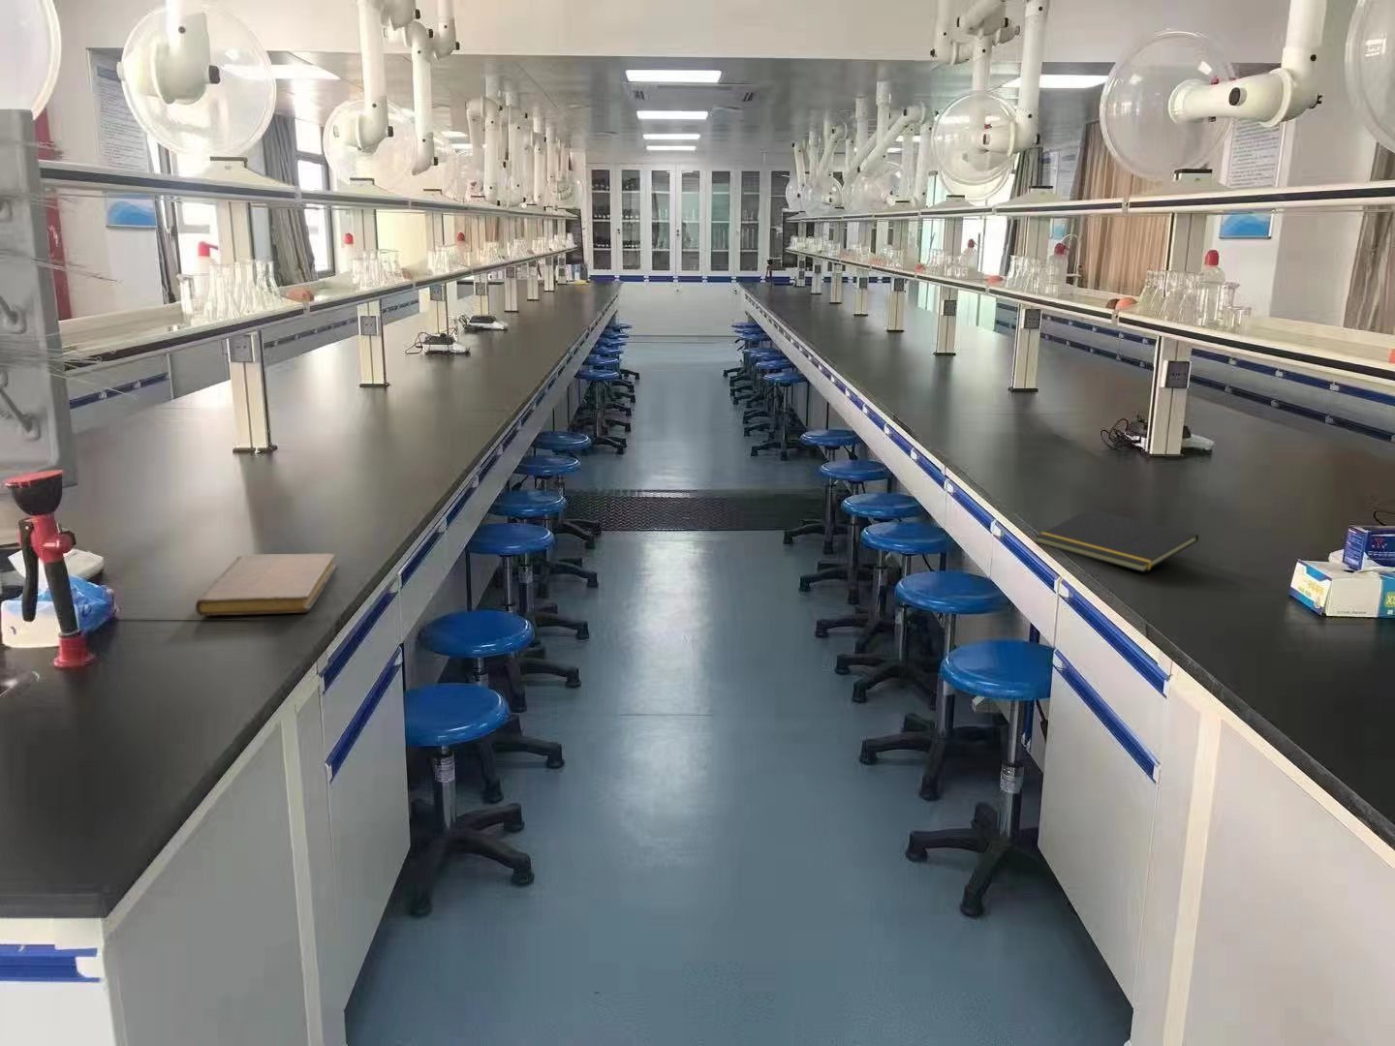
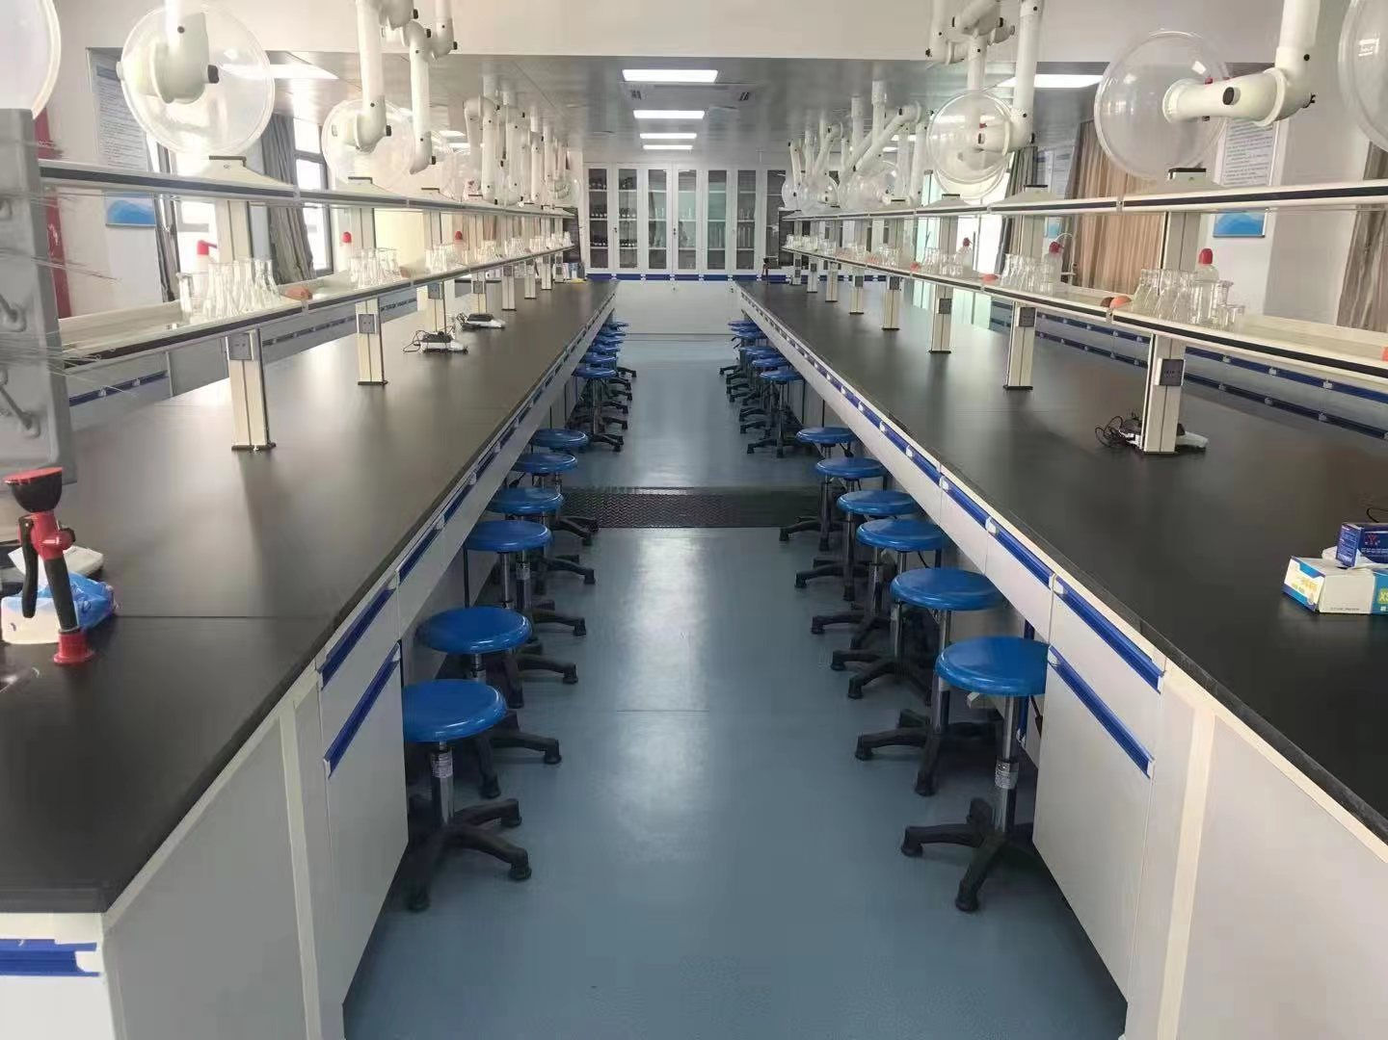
- notepad [1035,509,1199,574]
- notebook [194,553,337,617]
